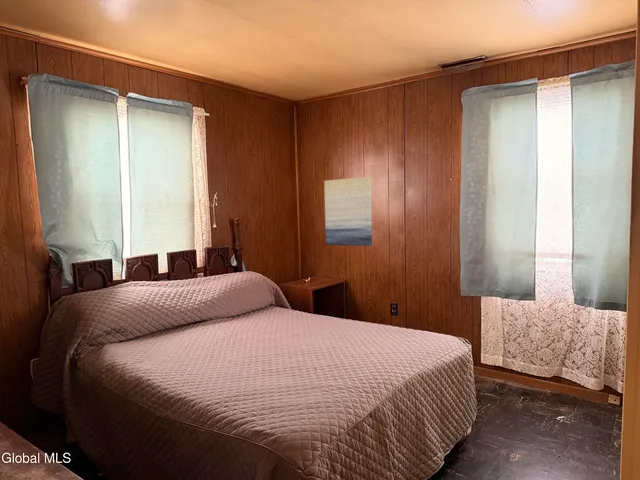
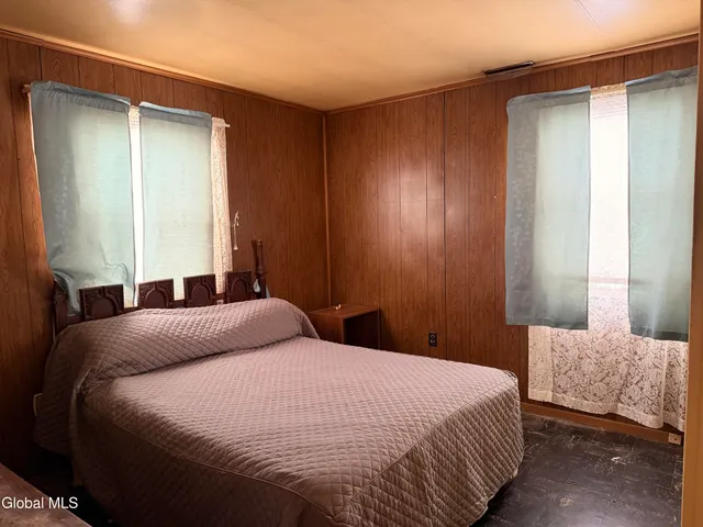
- wall art [323,176,373,247]
